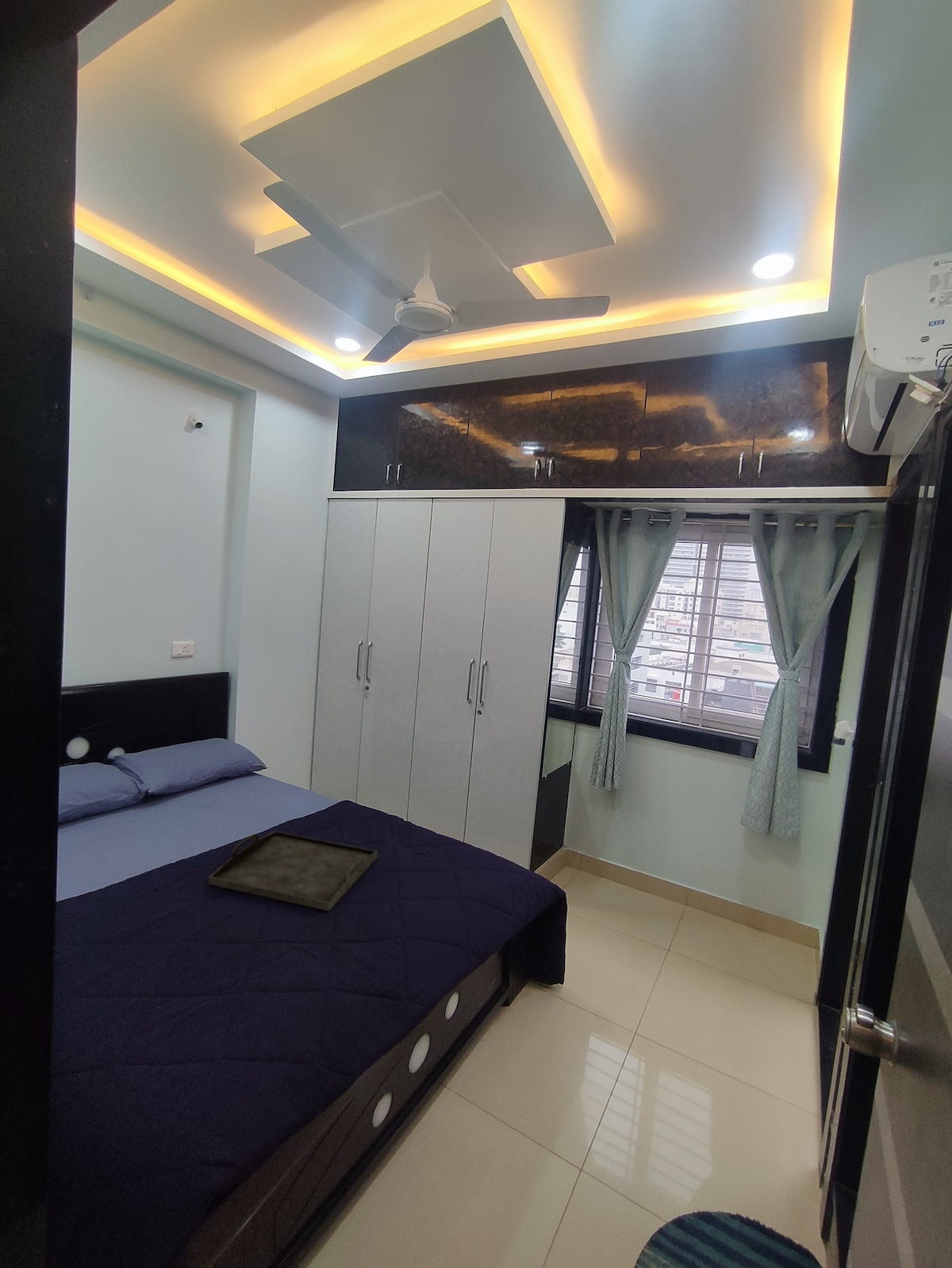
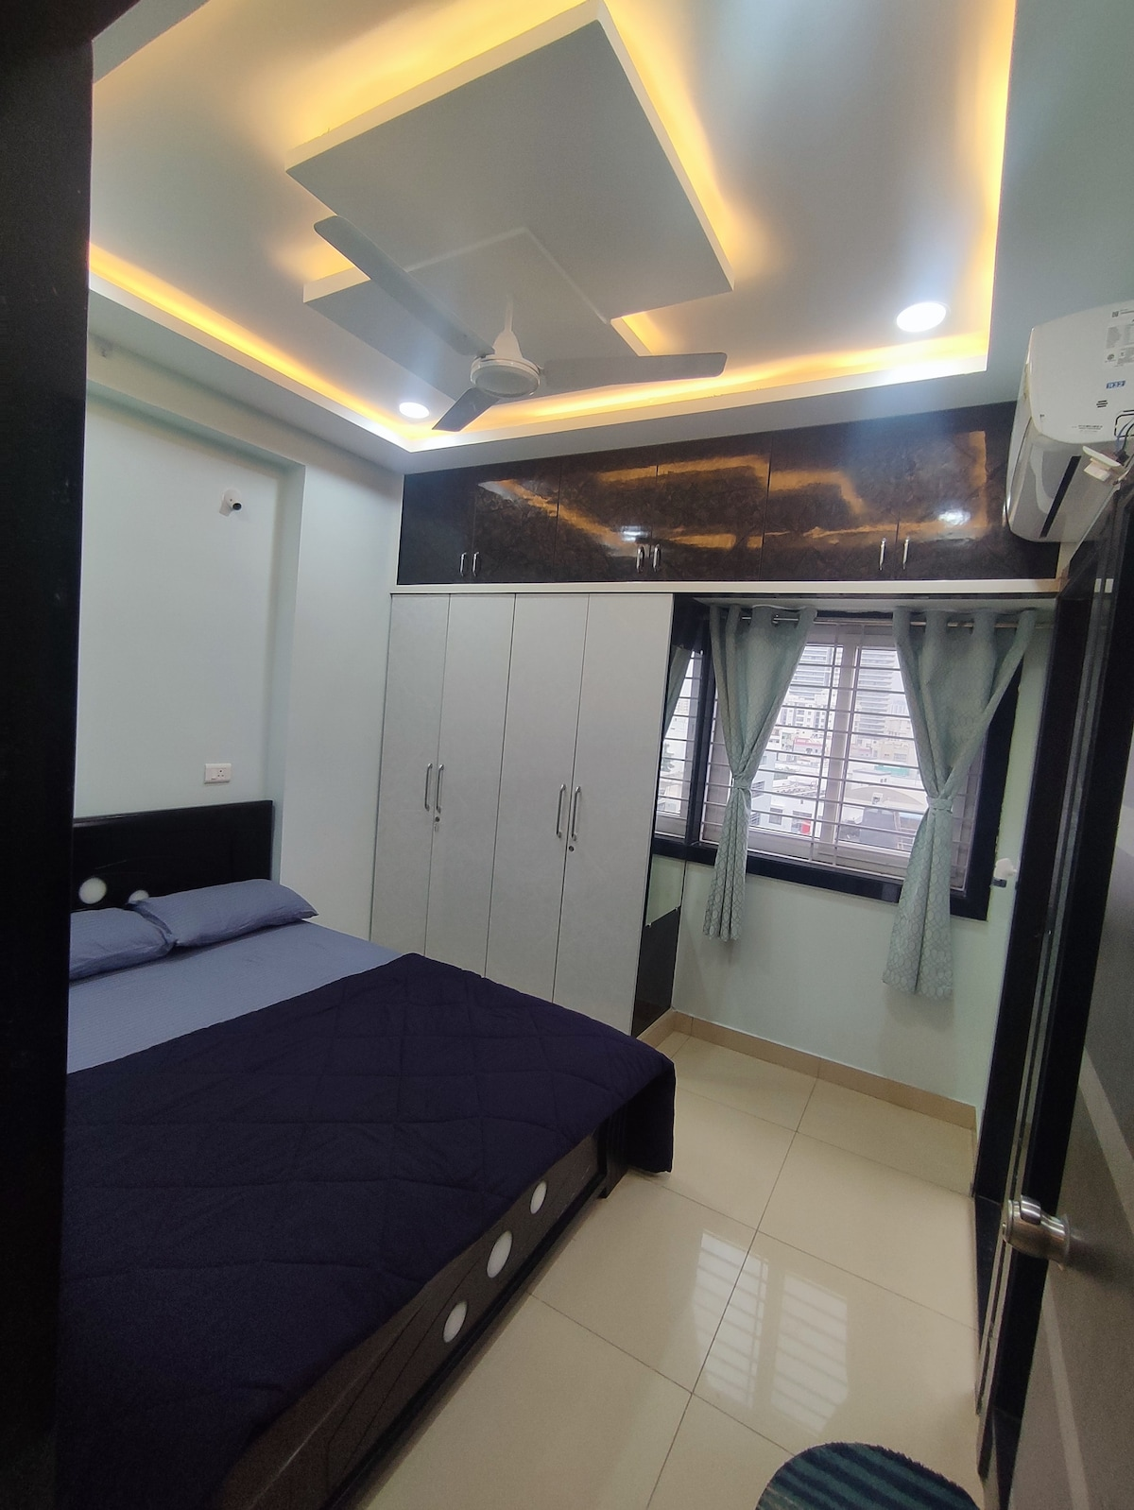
- serving tray [208,830,378,912]
